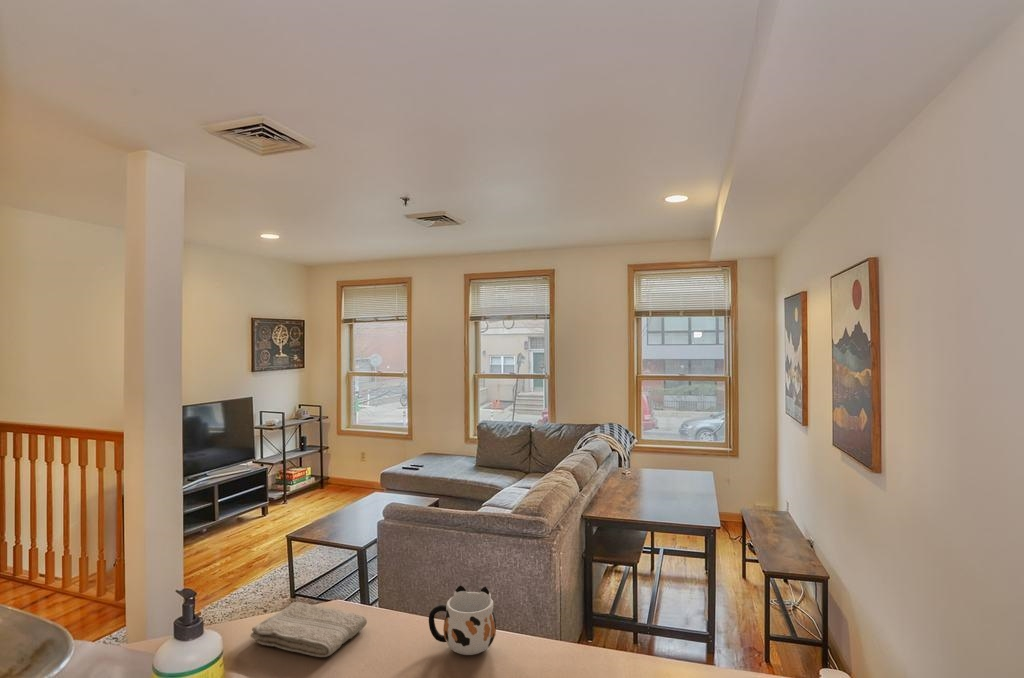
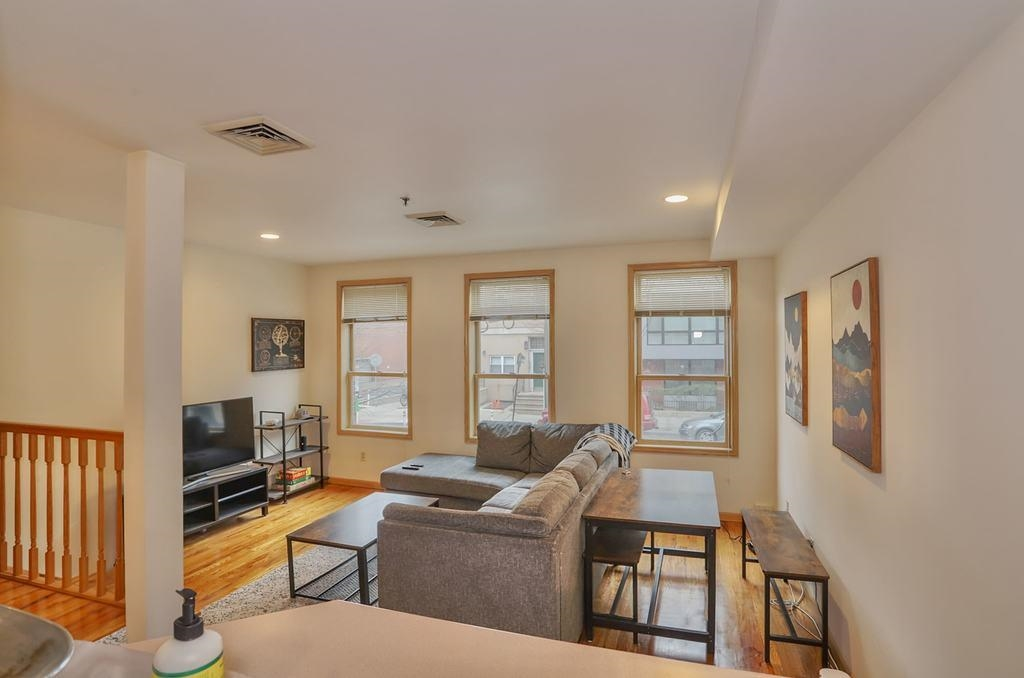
- washcloth [249,601,368,658]
- mug [428,584,497,656]
